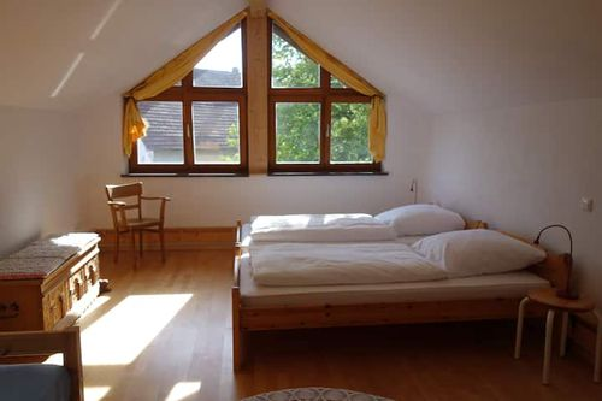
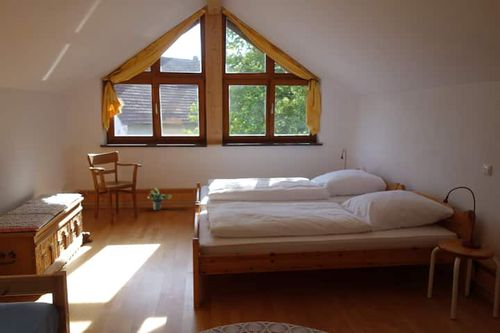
+ potted plant [147,186,173,211]
